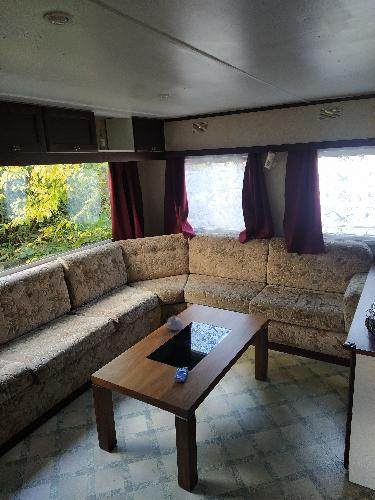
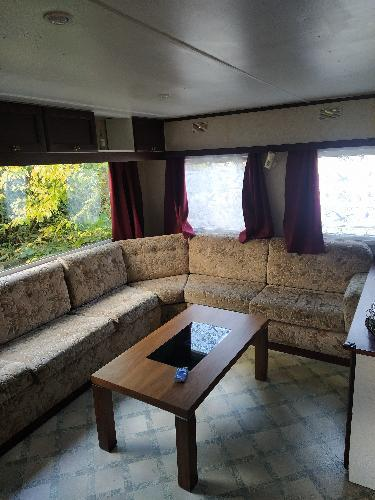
- teapot [166,313,184,331]
